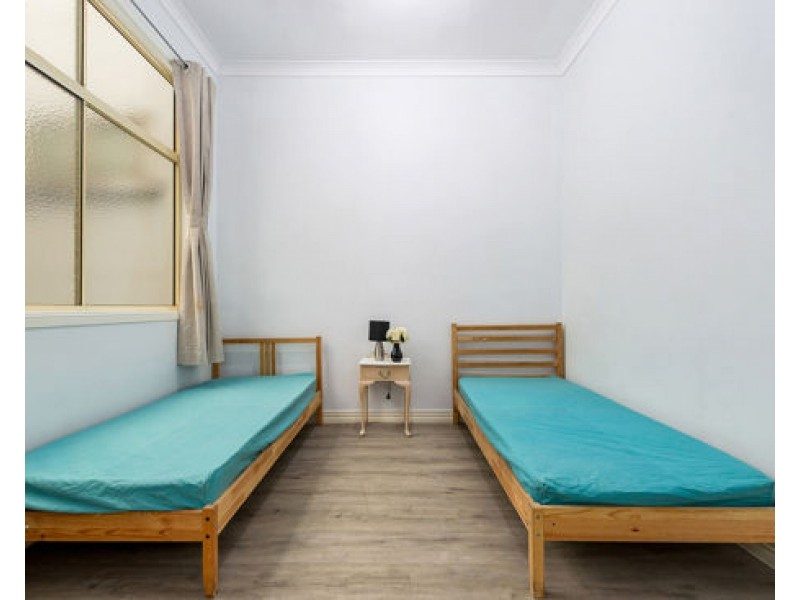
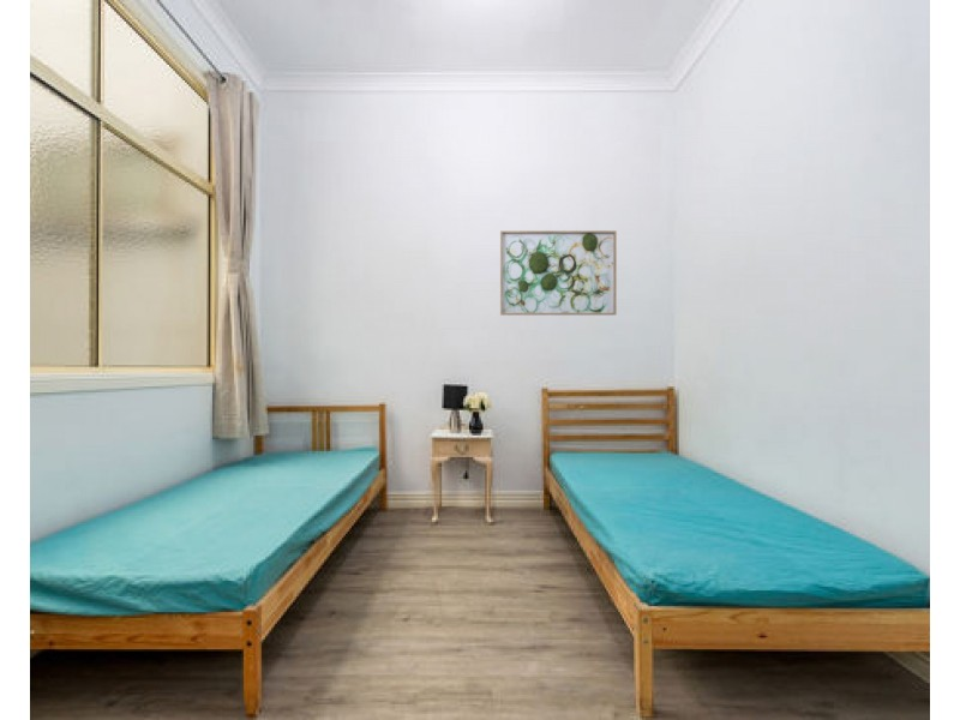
+ wall art [499,229,618,317]
